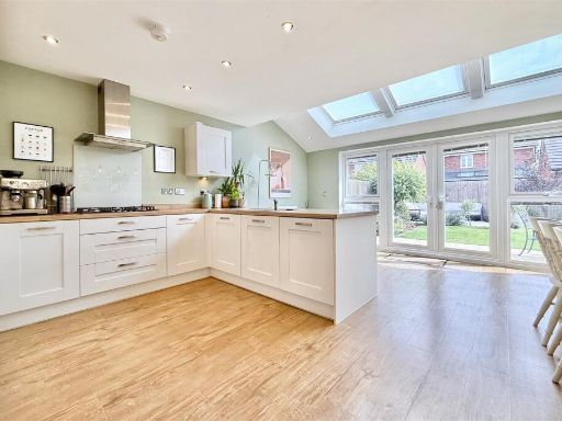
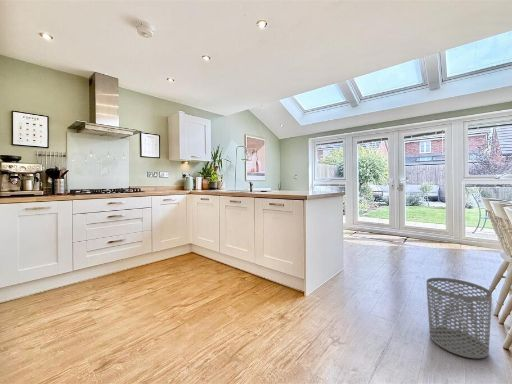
+ waste bin [425,277,493,359]
